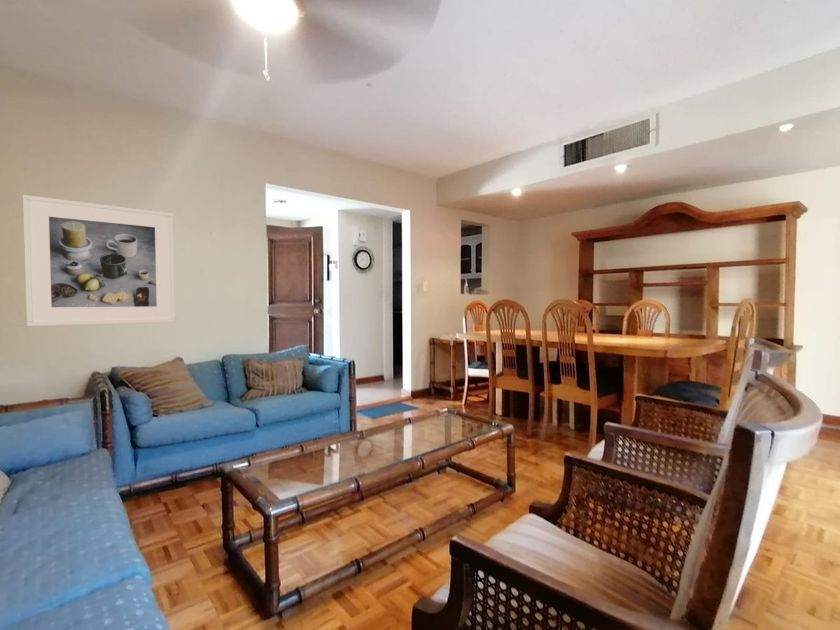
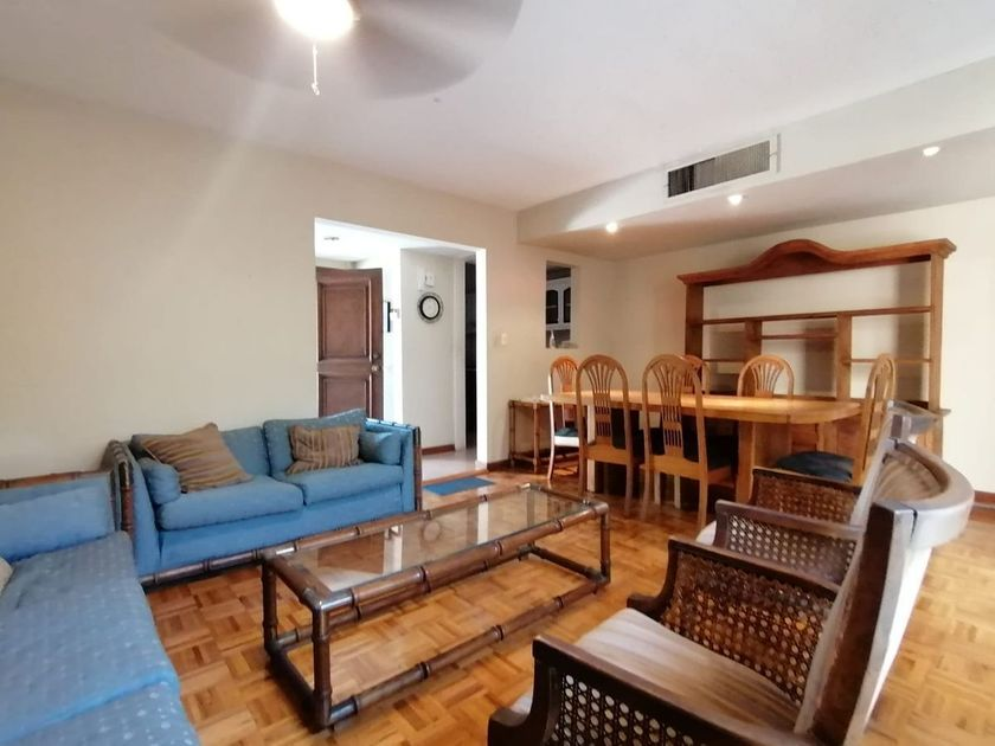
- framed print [22,194,176,327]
